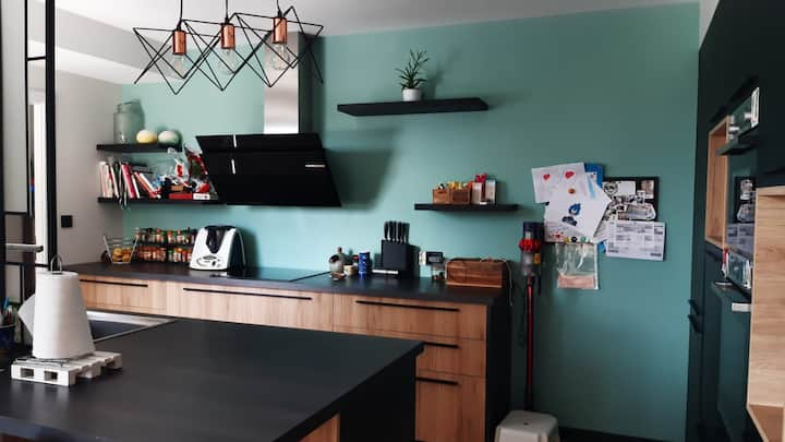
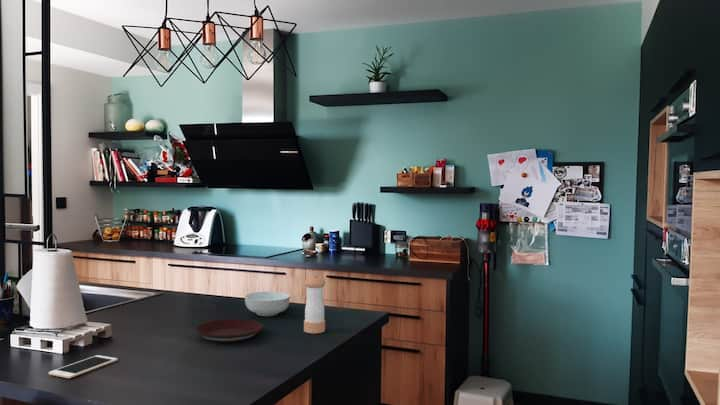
+ cell phone [48,354,119,379]
+ plate [194,318,264,343]
+ cereal bowl [244,291,291,317]
+ pepper shaker [303,274,326,334]
